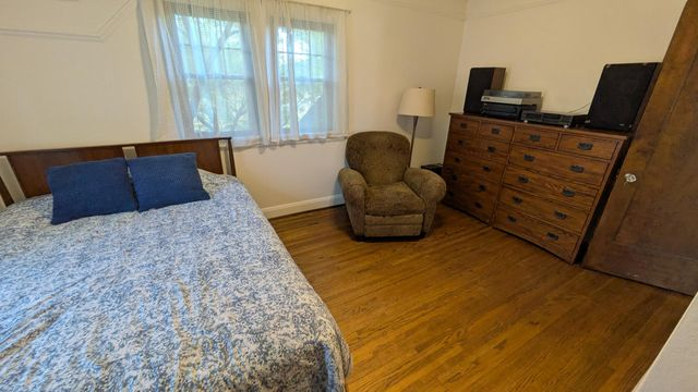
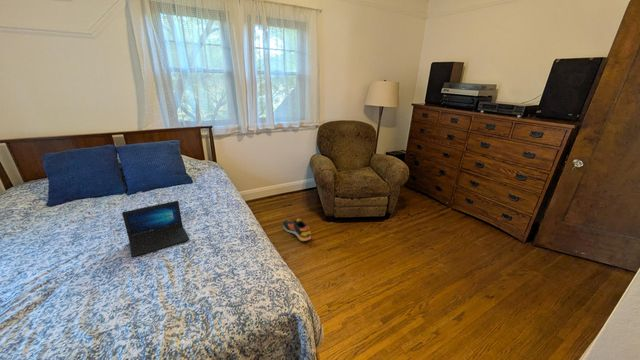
+ shoe [282,218,312,242]
+ laptop [121,200,190,258]
